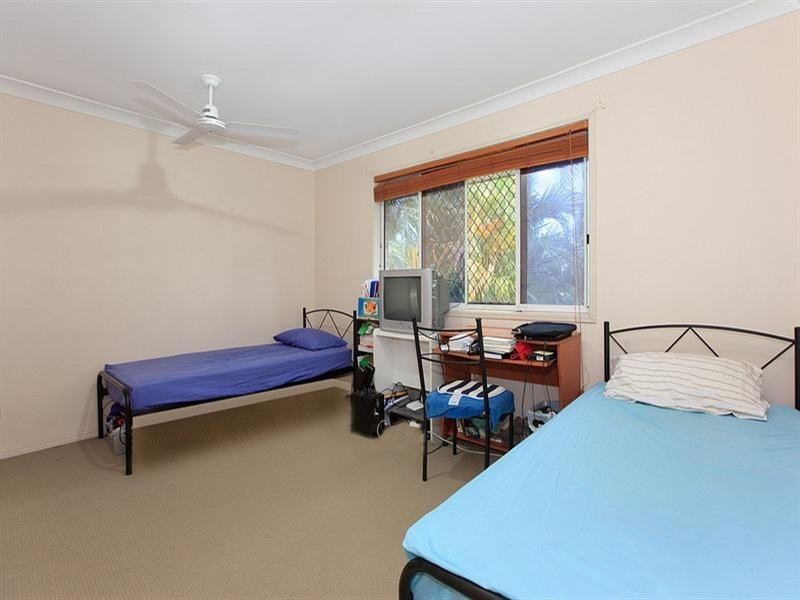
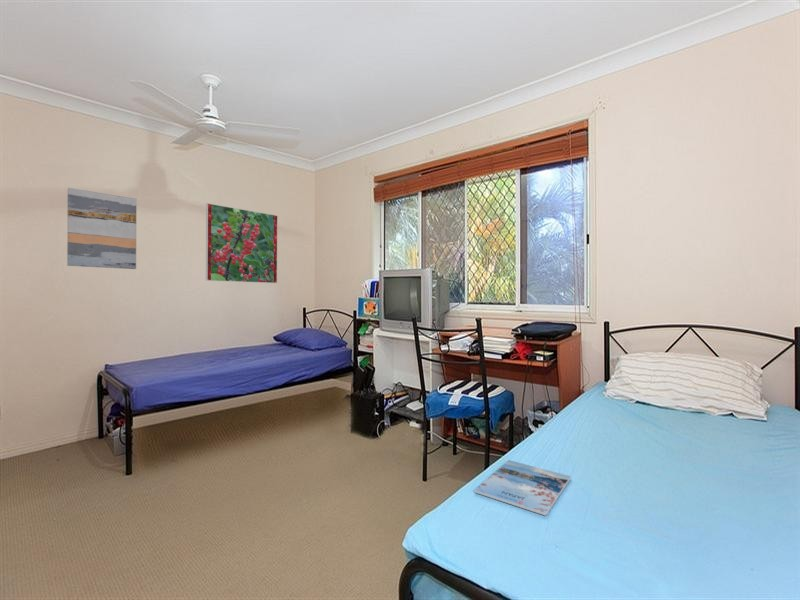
+ wall art [66,187,138,270]
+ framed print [205,202,279,284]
+ magazine [474,459,572,517]
